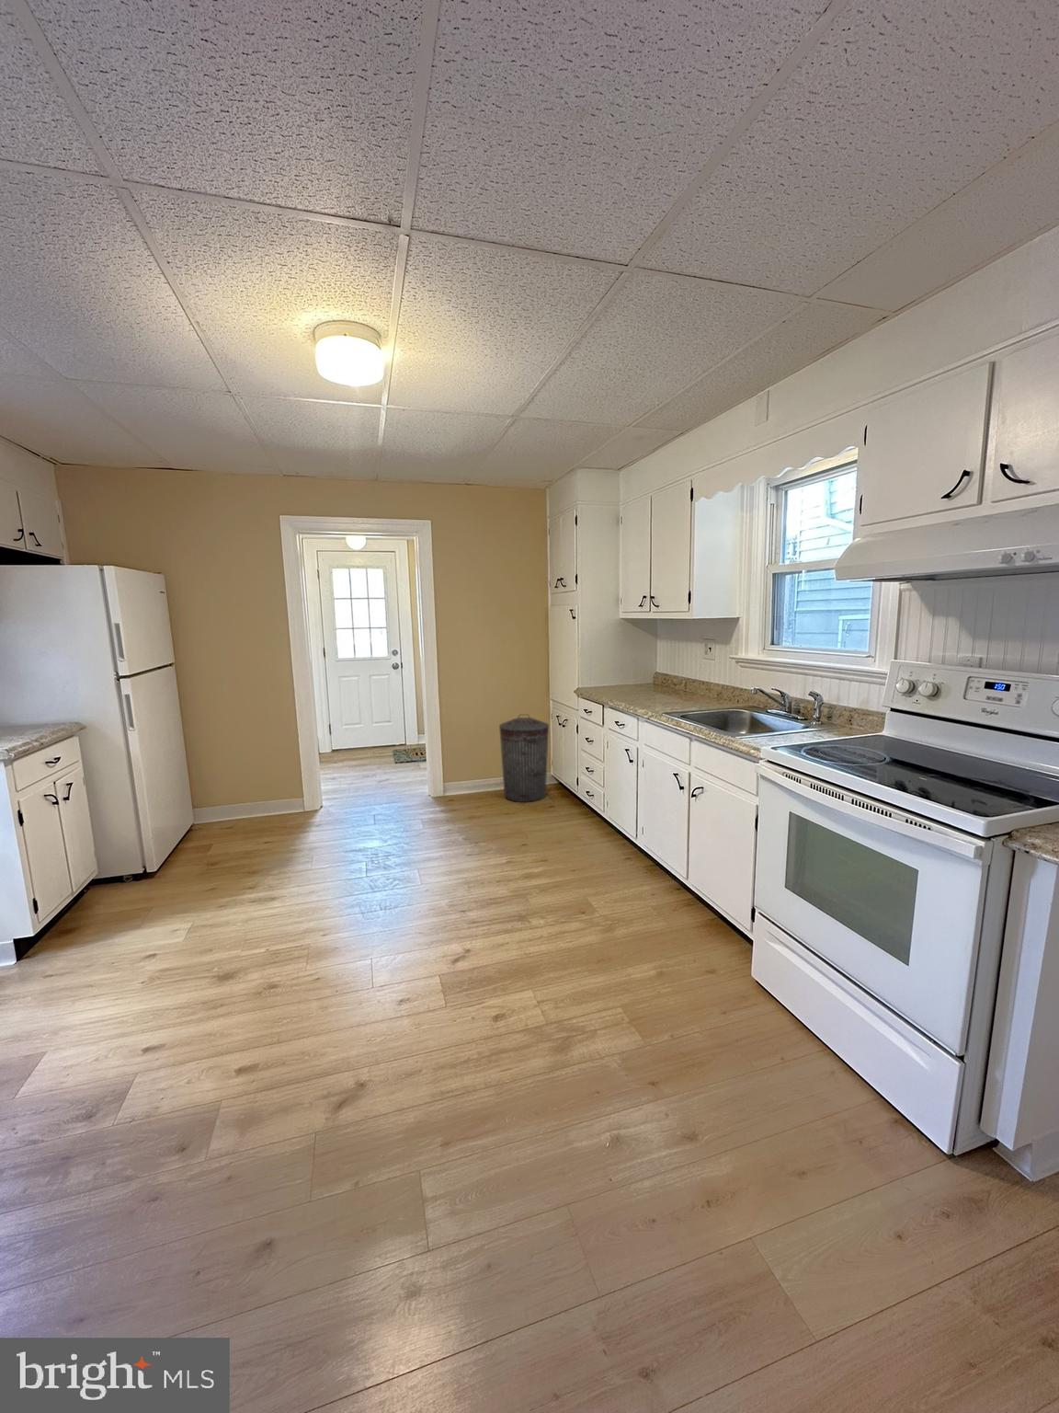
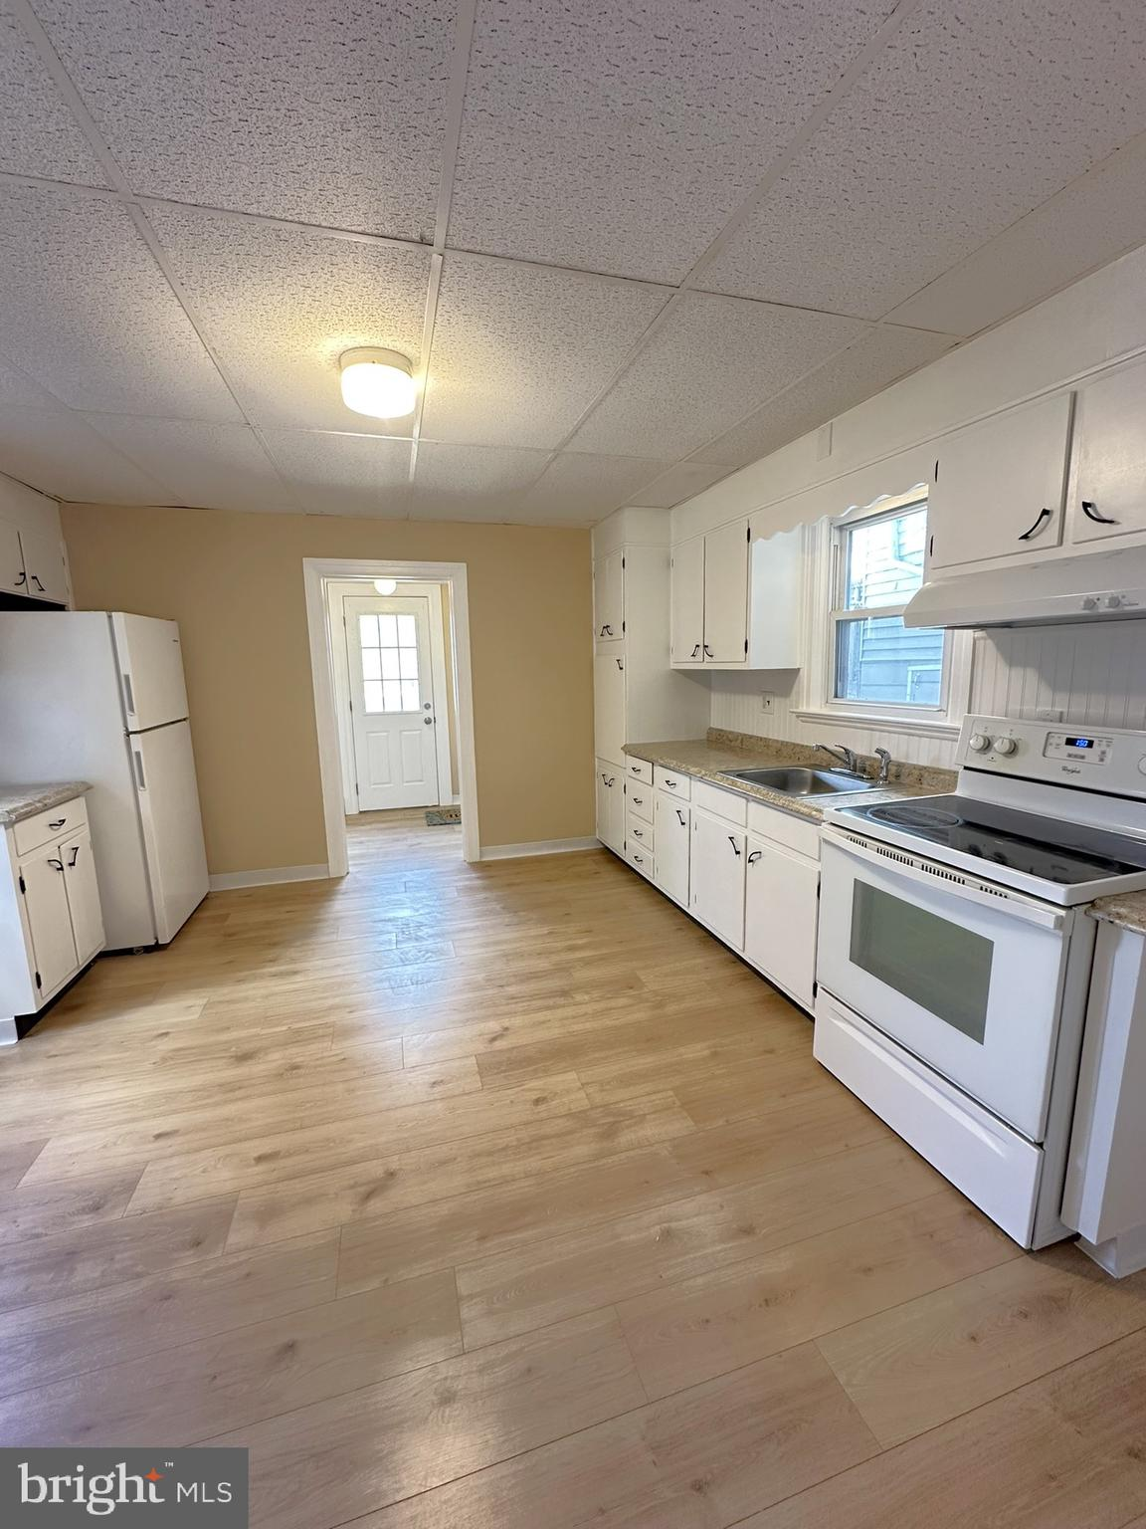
- trash can [498,713,550,803]
